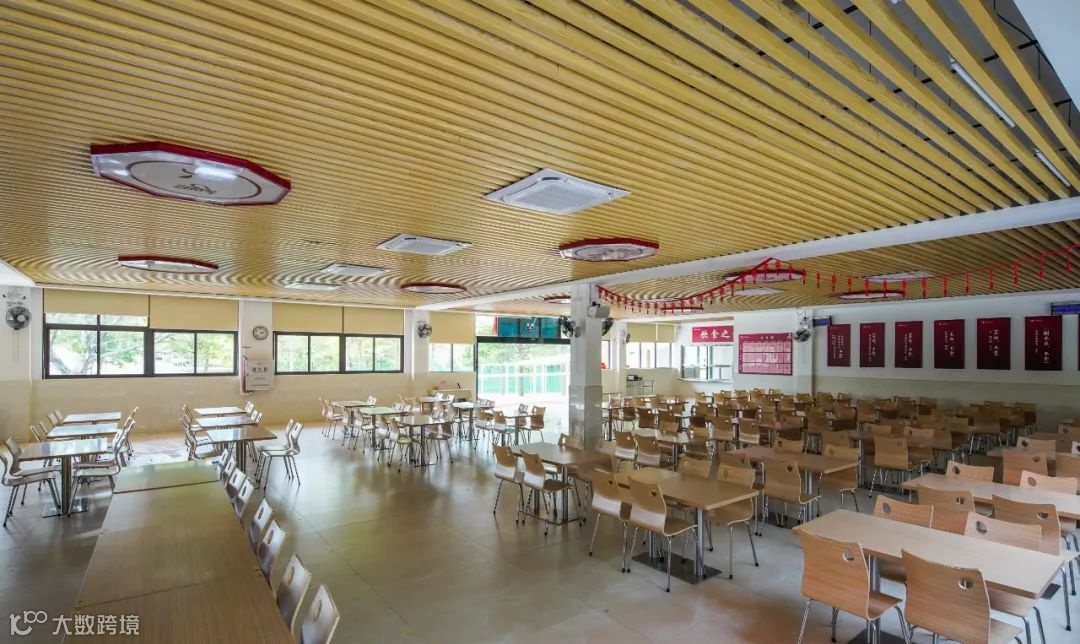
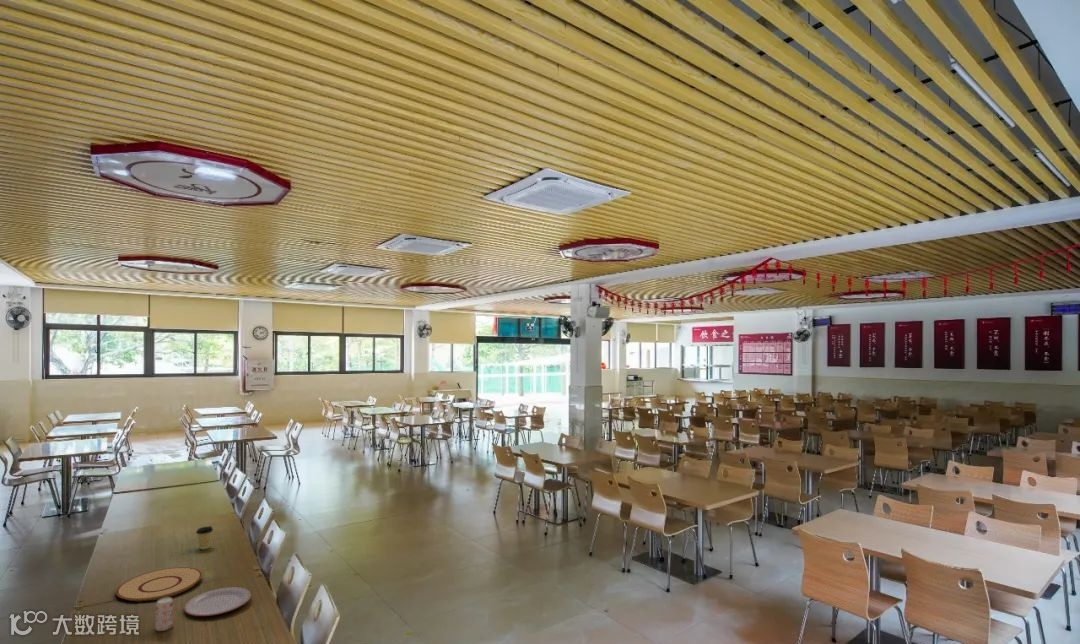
+ coffee cup [195,525,214,550]
+ beverage can [155,597,174,632]
+ plate [183,586,252,617]
+ plate [115,566,203,602]
